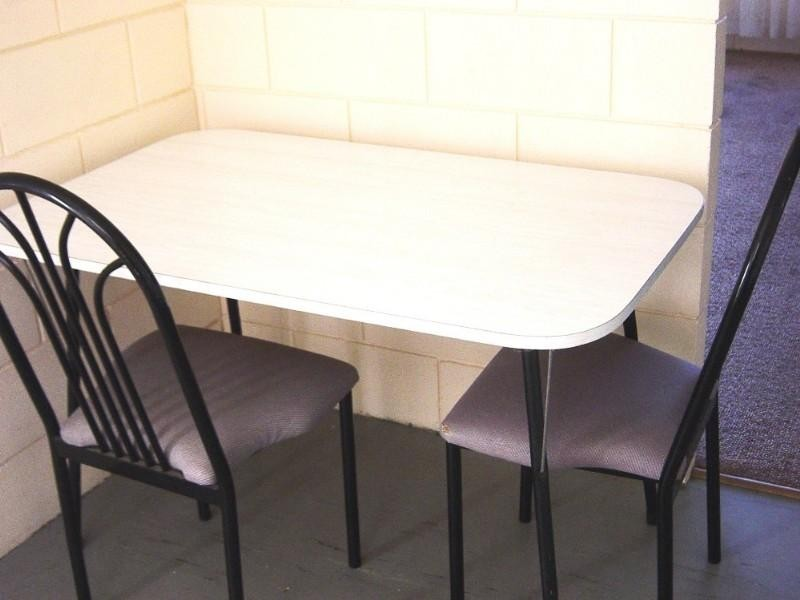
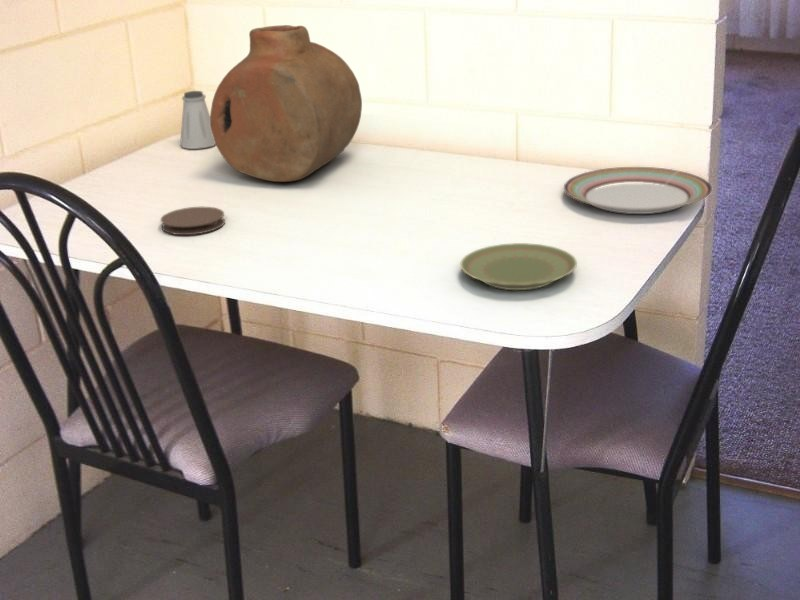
+ coaster [160,206,226,236]
+ plate [459,242,578,291]
+ plate [563,166,713,215]
+ vase [210,24,363,183]
+ saltshaker [179,90,216,150]
